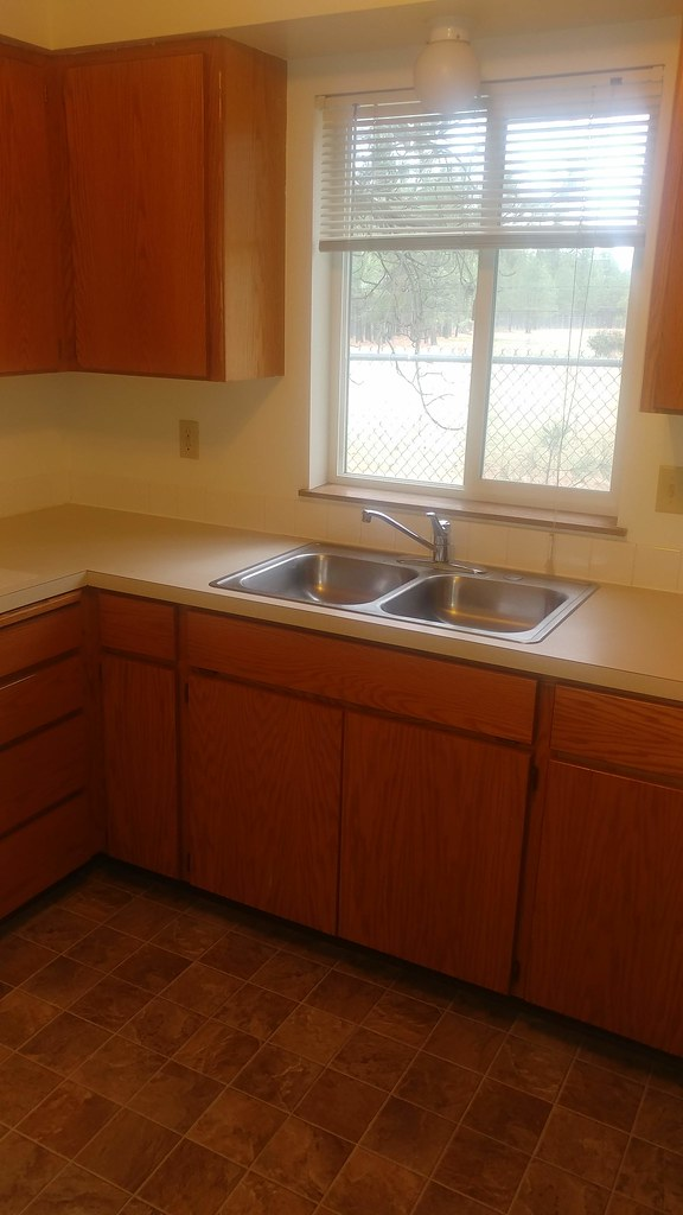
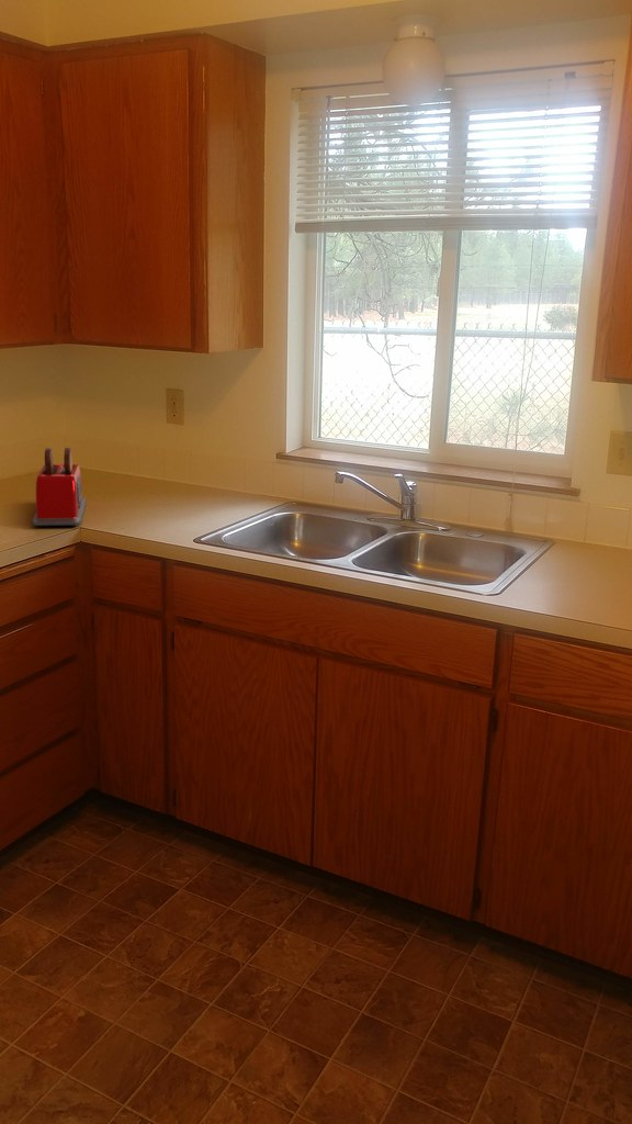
+ toaster [32,447,87,527]
